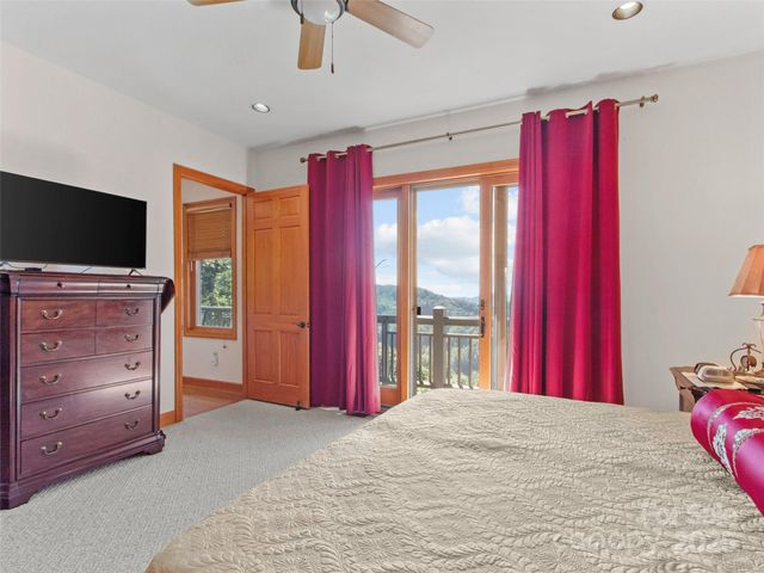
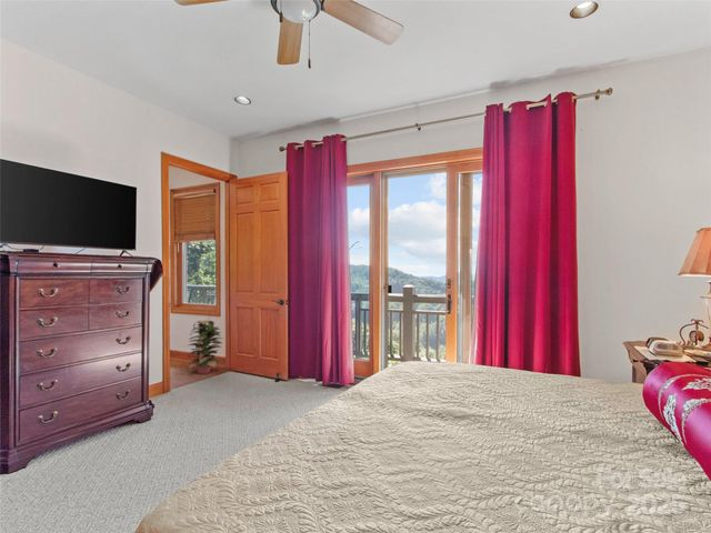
+ decorative plant [187,319,223,374]
